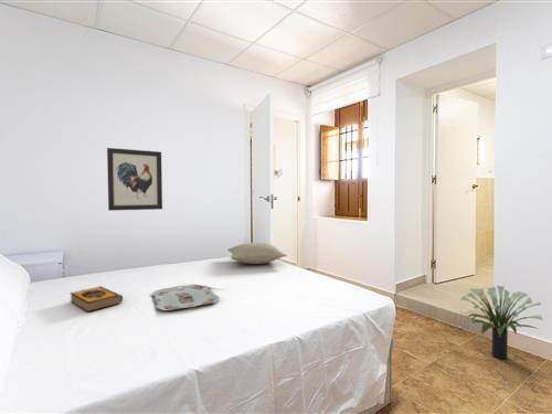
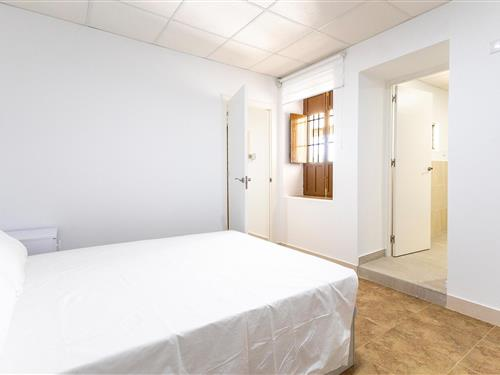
- pillow [226,242,287,265]
- serving tray [151,284,221,311]
- potted plant [459,285,543,360]
- hardback book [68,285,124,314]
- wall art [106,147,163,212]
